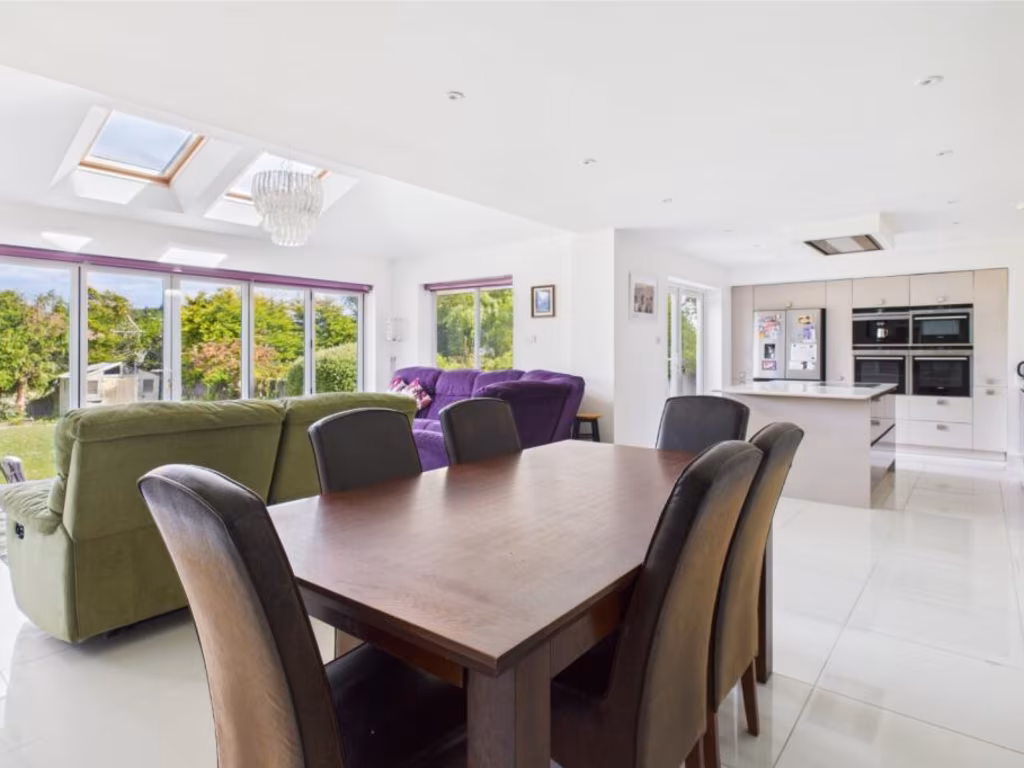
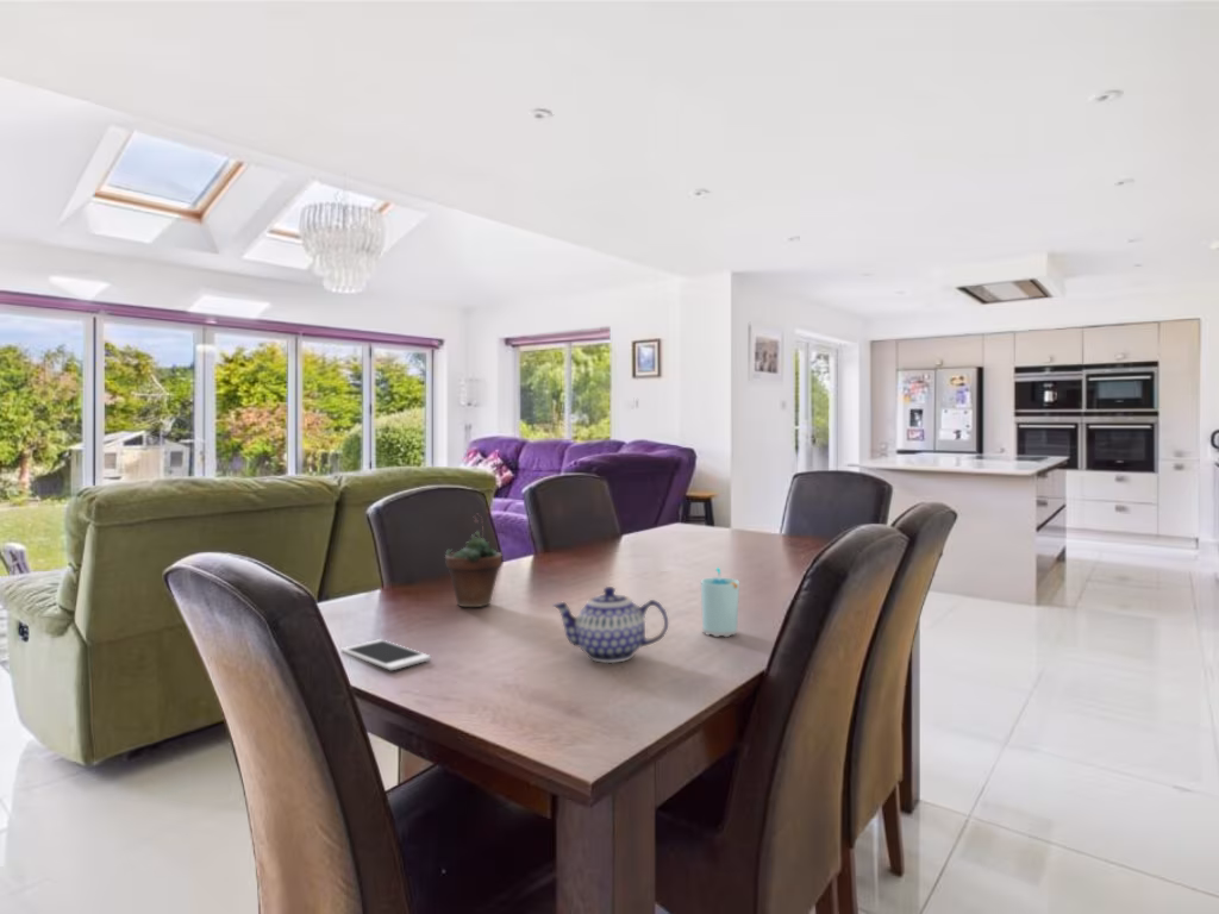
+ cup [700,566,740,638]
+ cell phone [339,638,432,671]
+ teapot [551,586,669,664]
+ succulent plant [444,513,502,608]
